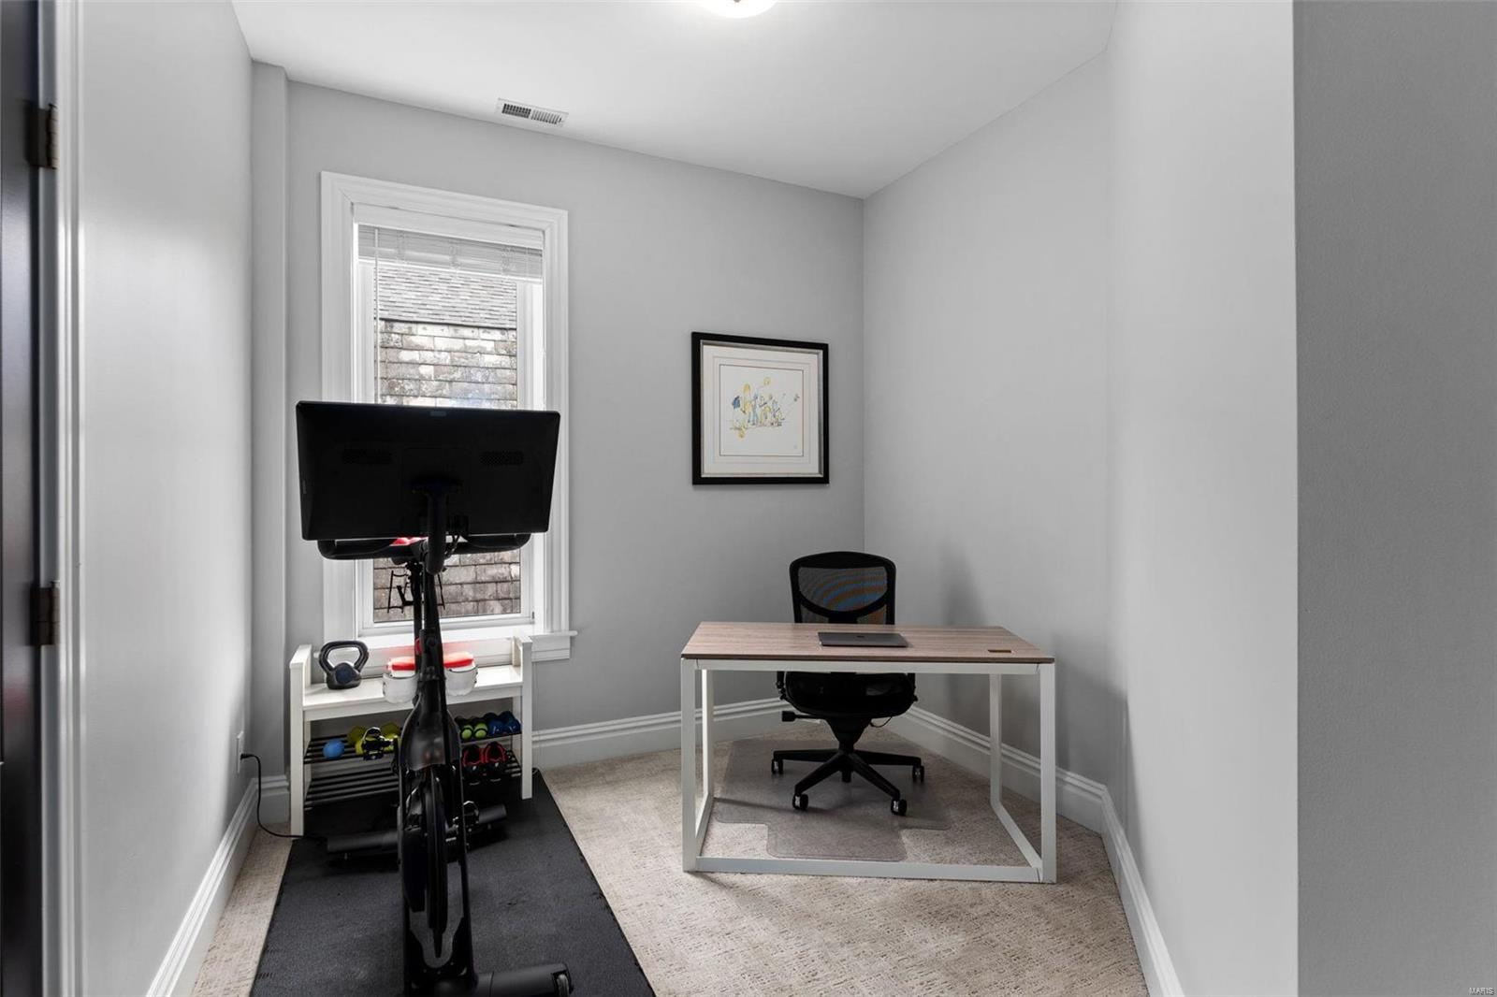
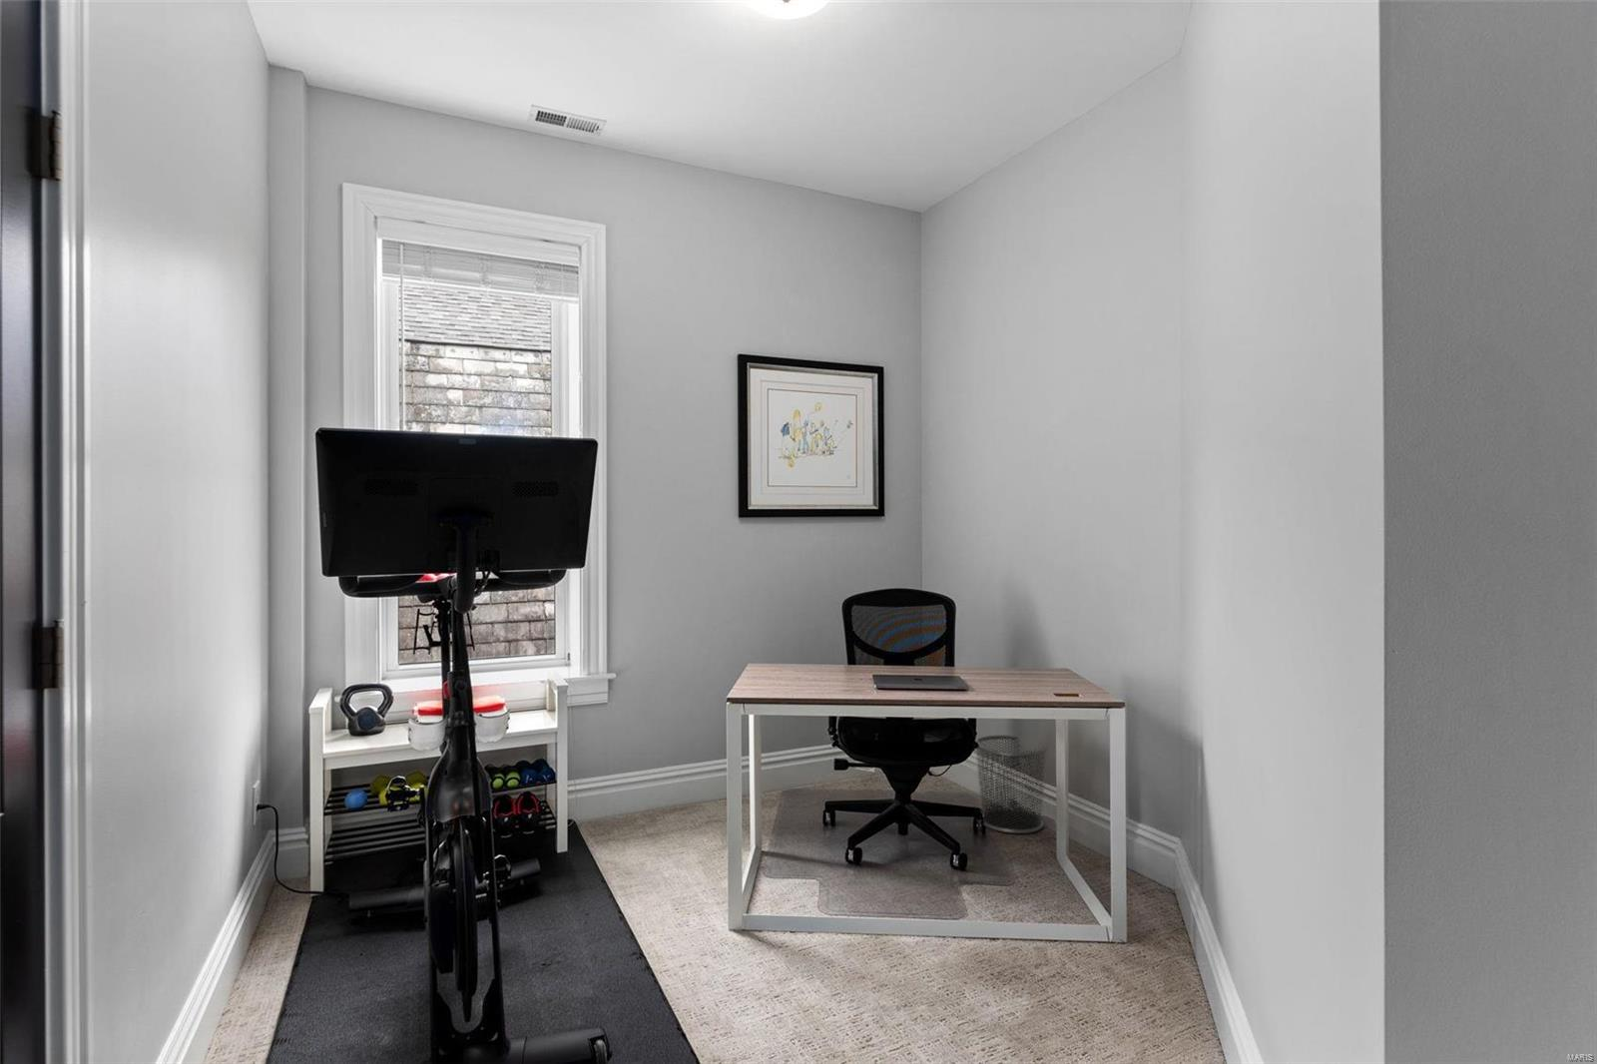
+ waste bin [975,735,1050,835]
